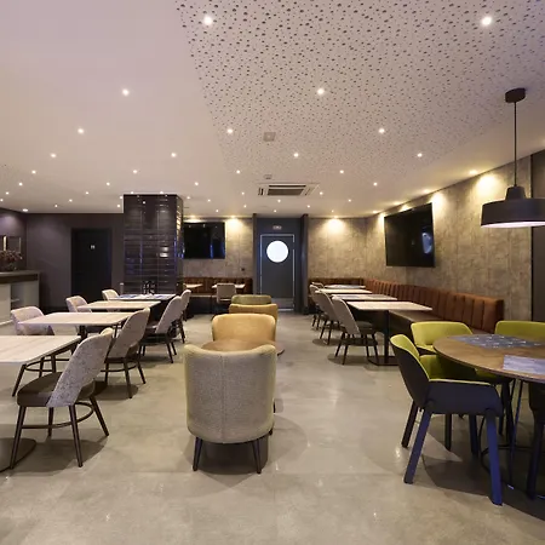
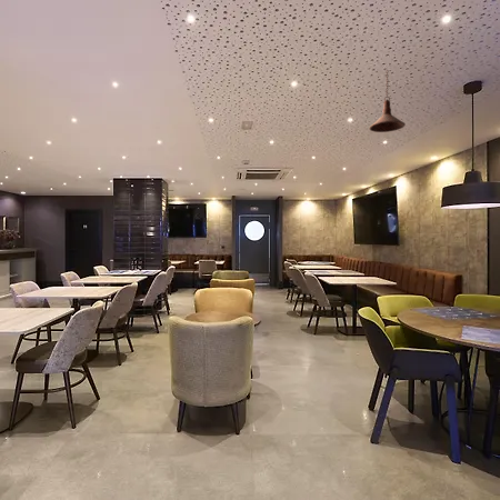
+ pendant light [368,71,407,133]
